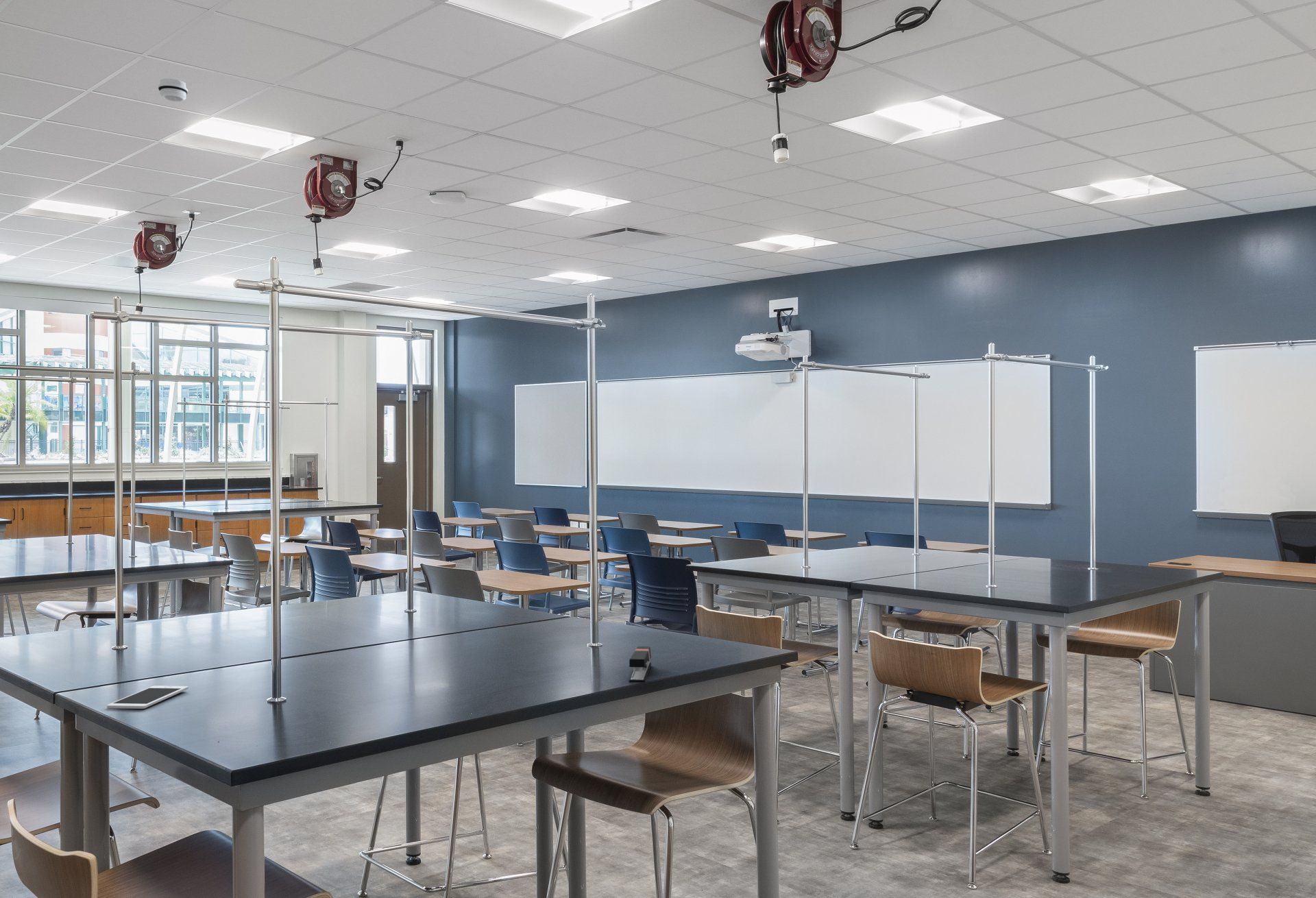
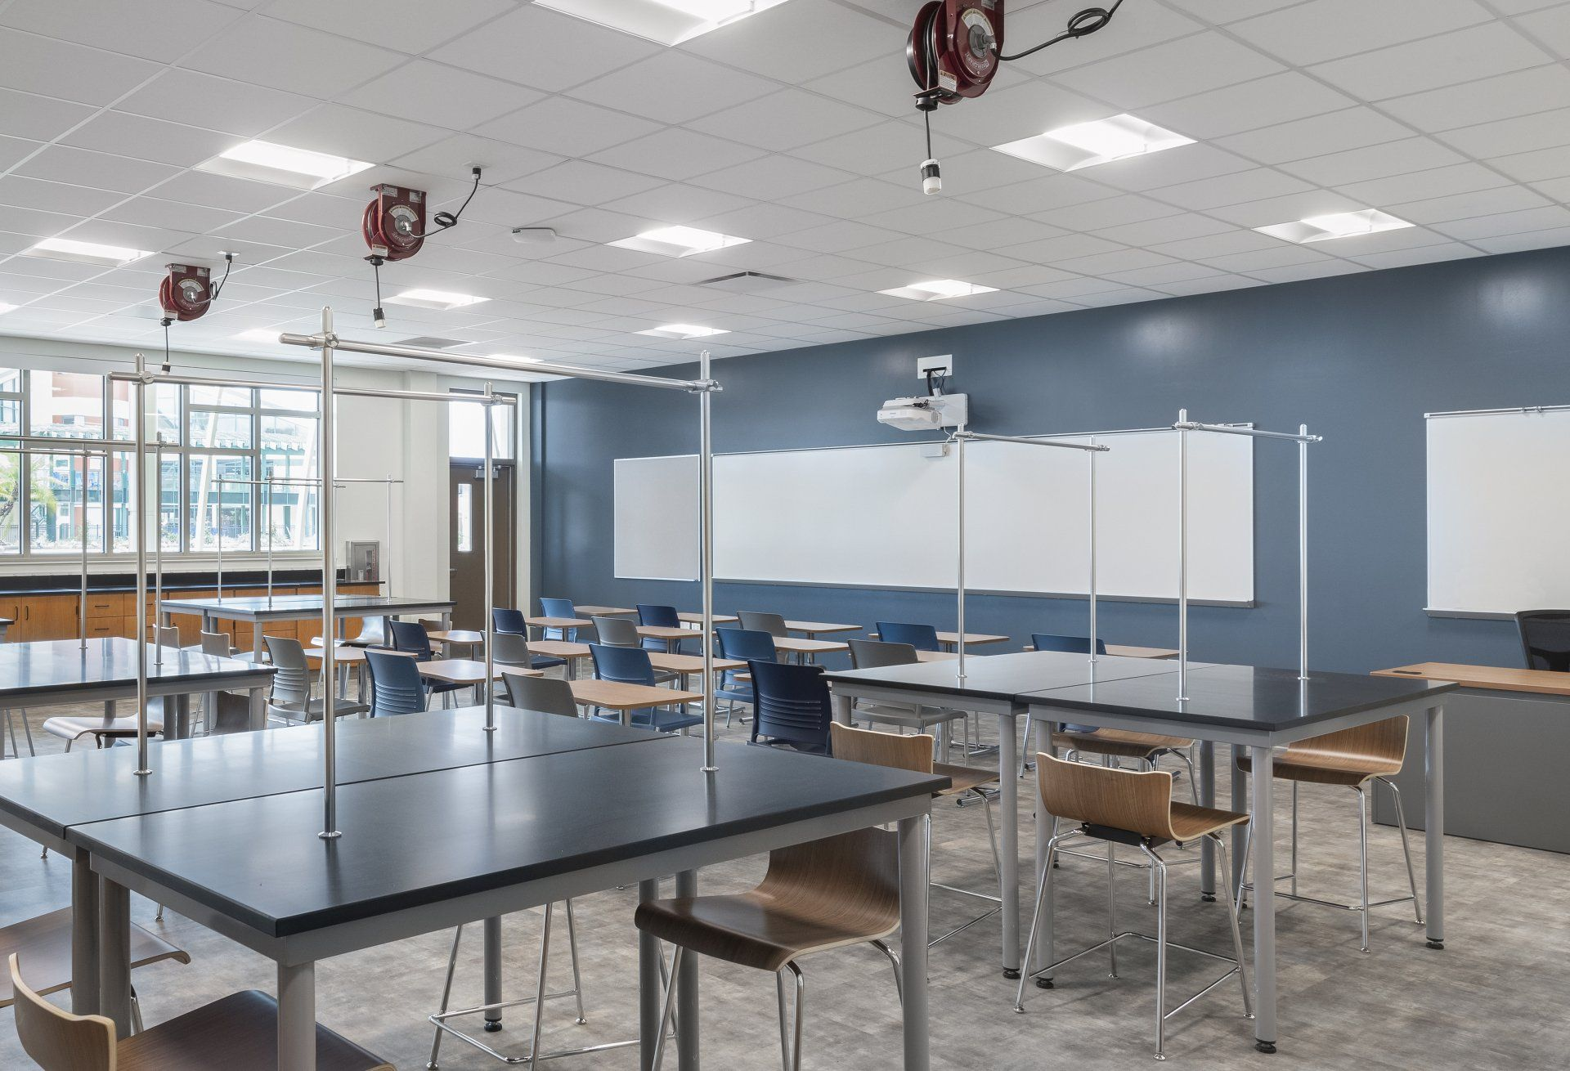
- stapler [628,646,652,683]
- cell phone [106,685,189,709]
- smoke detector [158,78,188,102]
